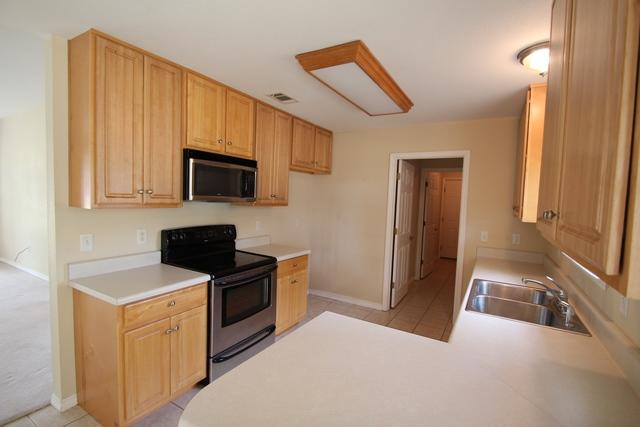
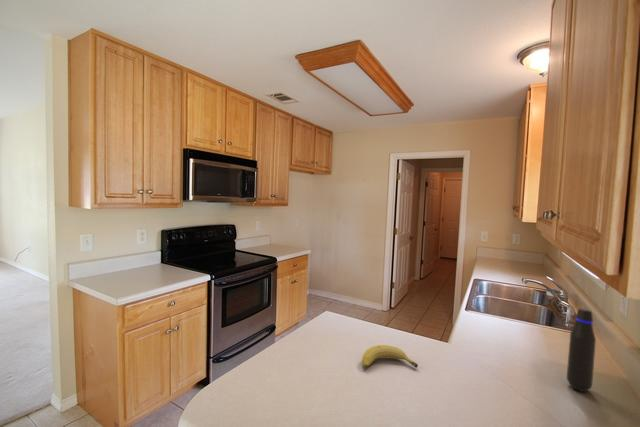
+ water bottle [566,308,597,393]
+ fruit [361,344,419,369]
